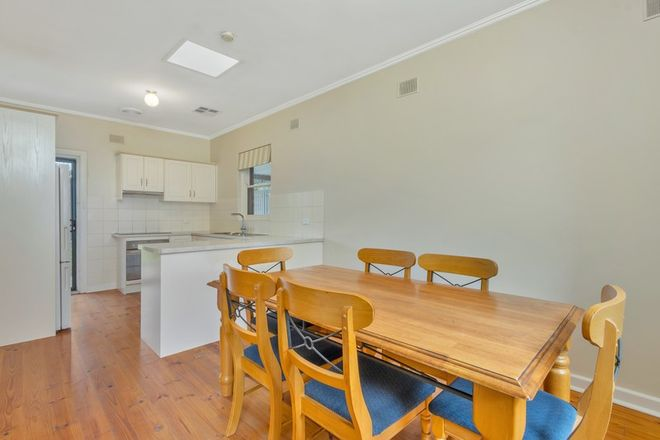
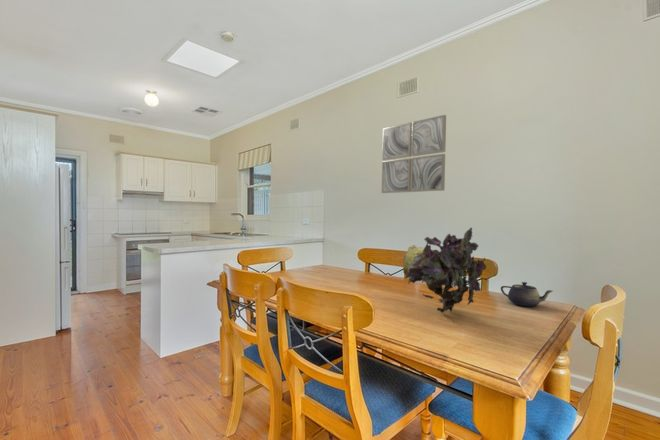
+ wall art [381,114,447,194]
+ teapot [500,281,553,308]
+ plant [402,226,487,314]
